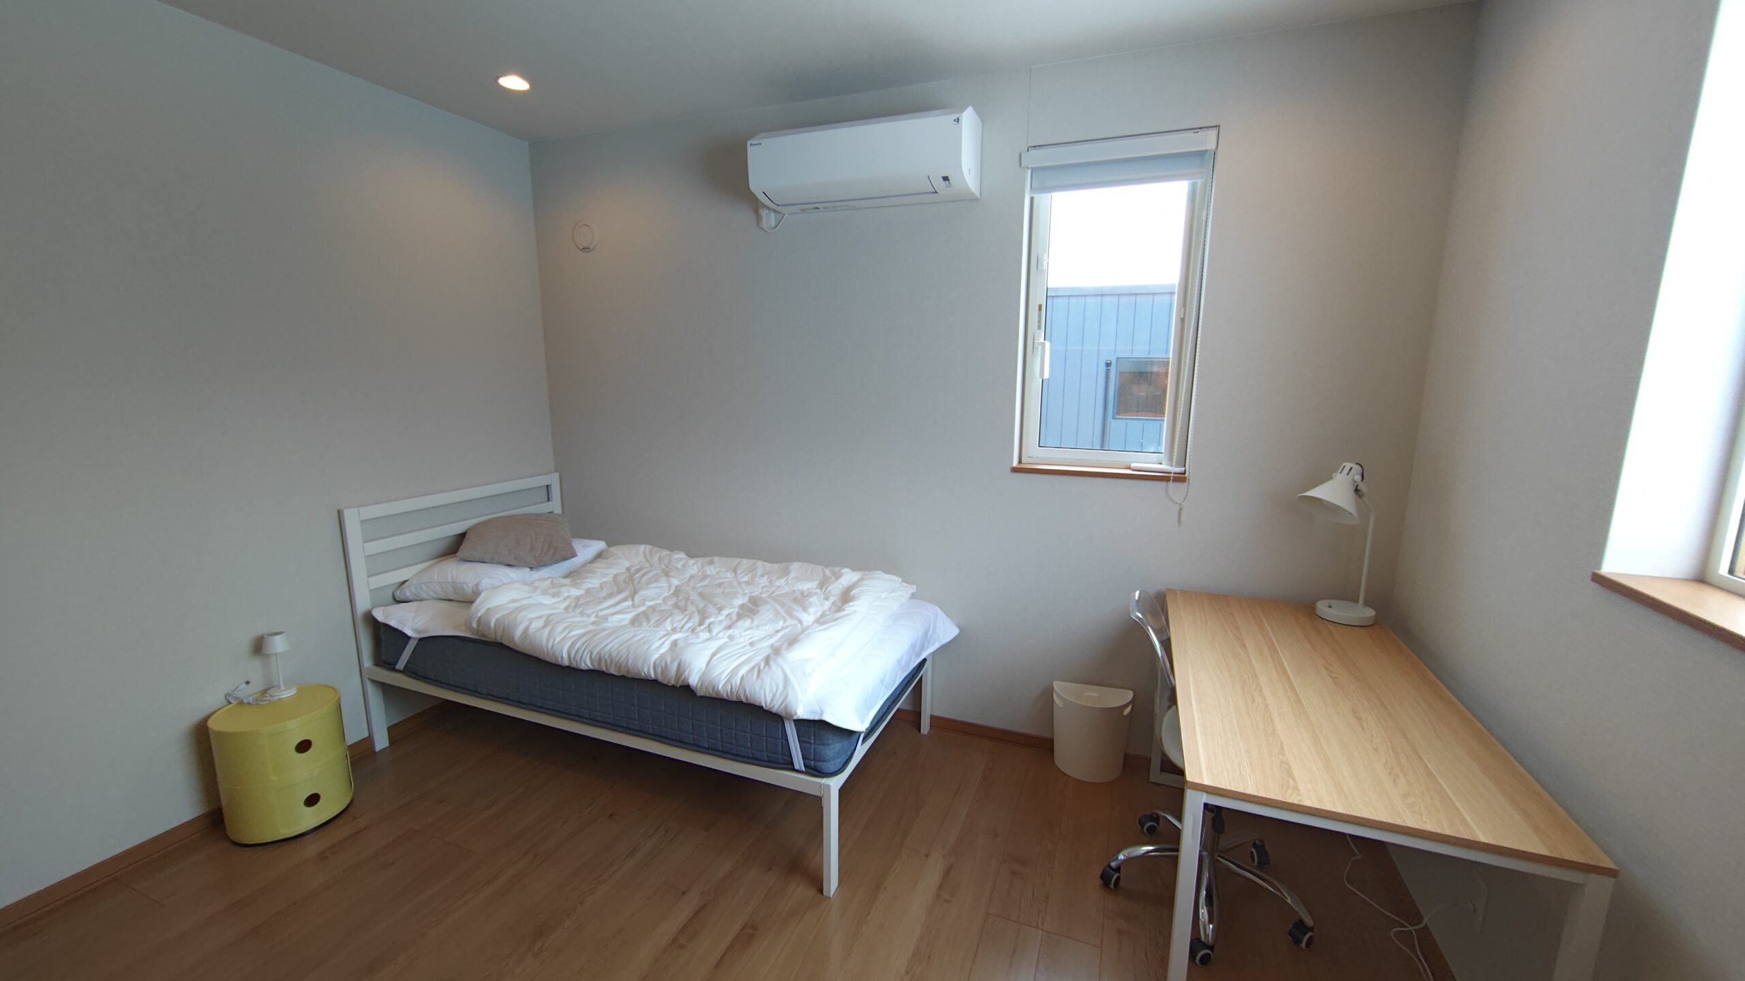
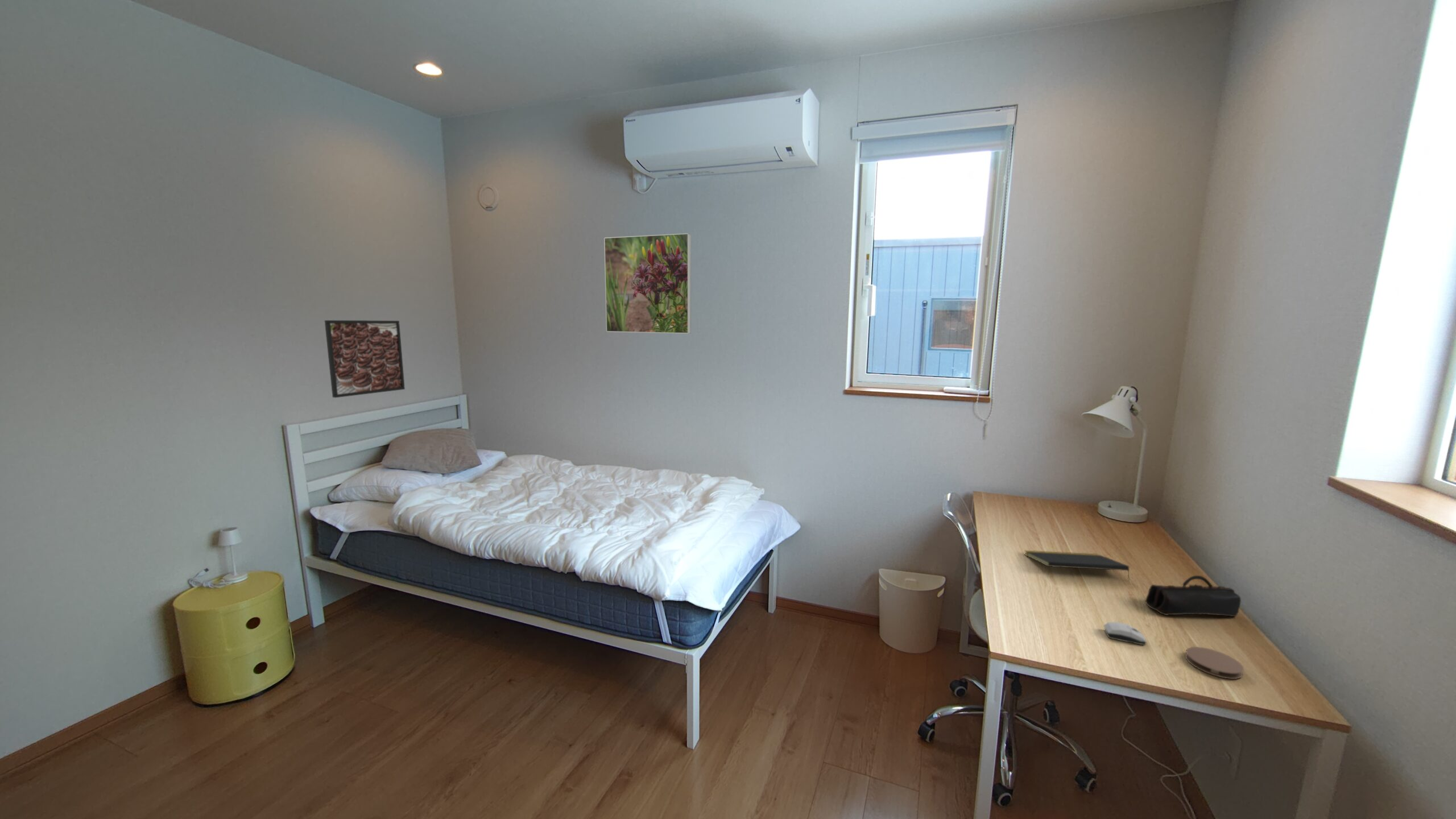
+ pencil case [1145,575,1242,617]
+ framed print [603,233,692,334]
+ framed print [324,320,406,398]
+ coaster [1185,646,1244,680]
+ computer mouse [1103,621,1147,646]
+ notepad [1024,550,1130,581]
